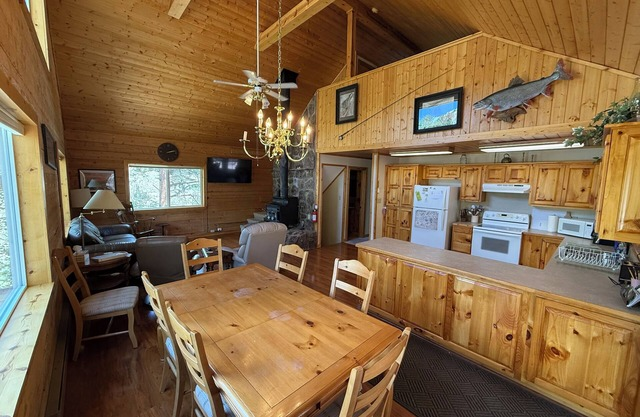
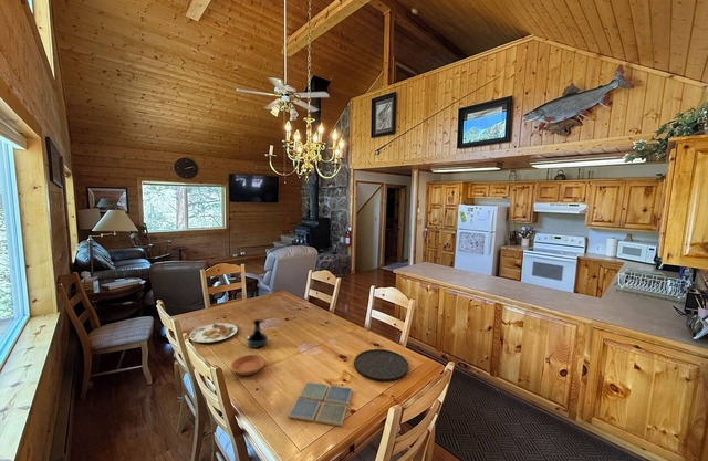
+ tequila bottle [246,318,269,349]
+ drink coaster [287,380,354,427]
+ plate [353,348,409,383]
+ saucer [230,354,267,377]
+ plate [188,322,238,344]
